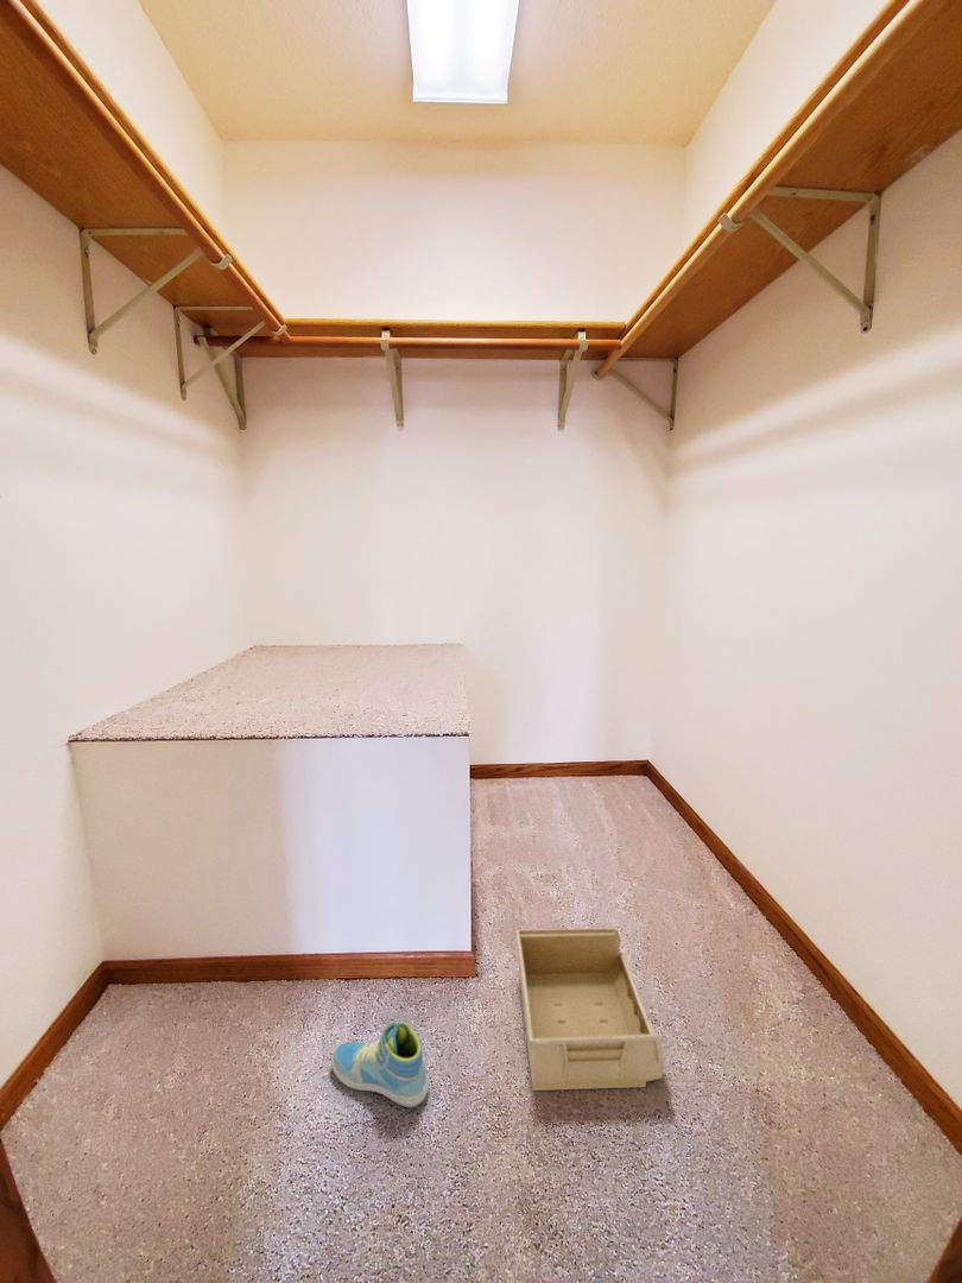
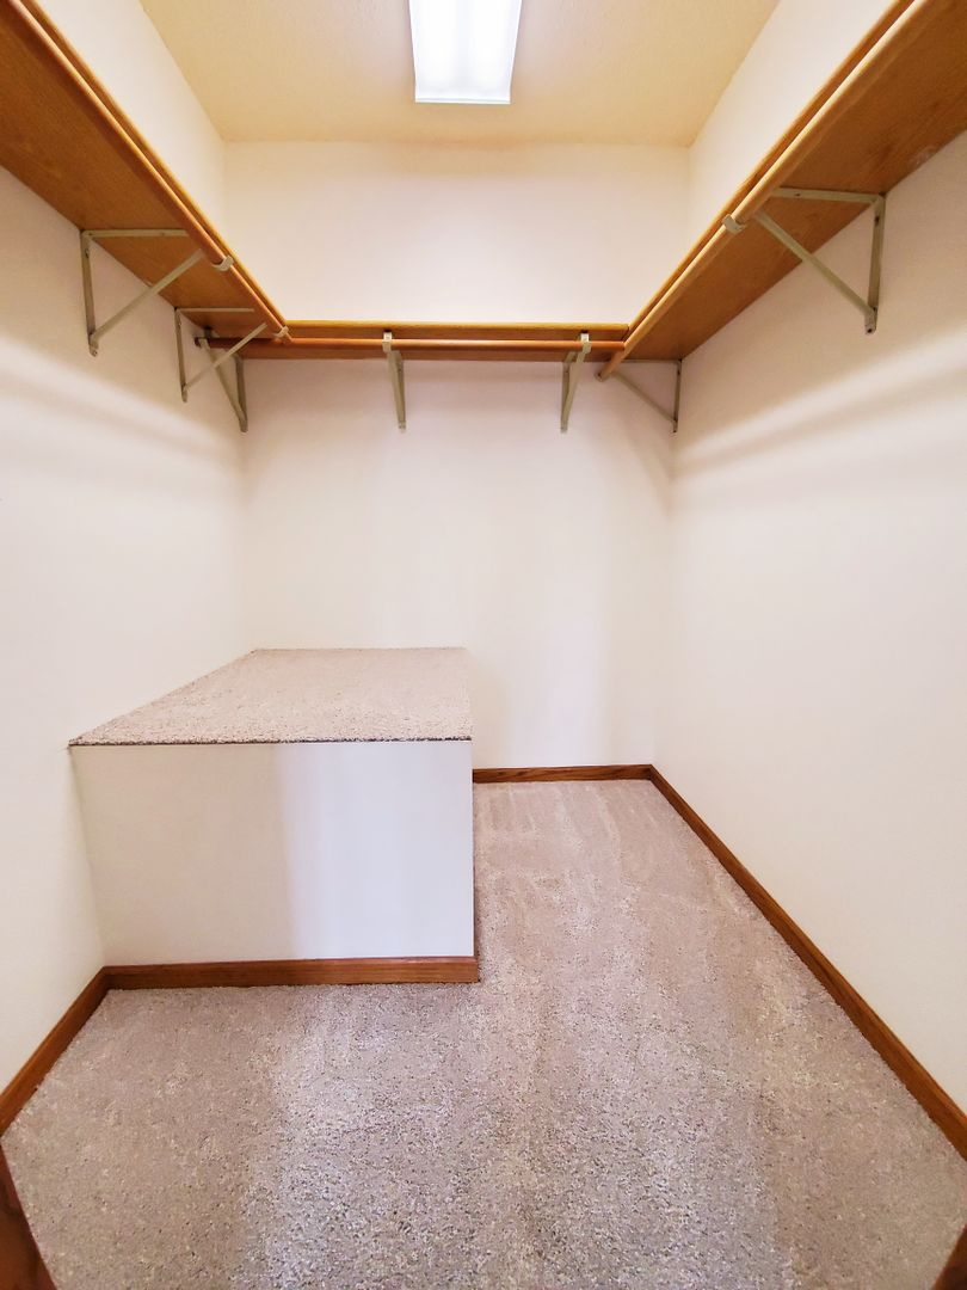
- sneaker [330,1020,430,1108]
- storage bin [514,928,665,1092]
